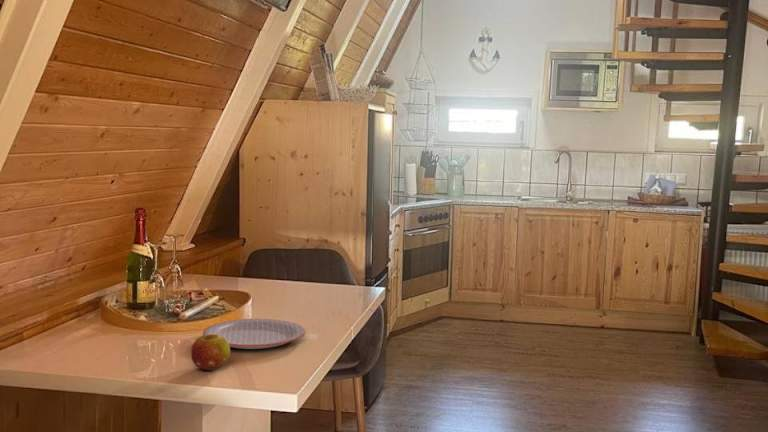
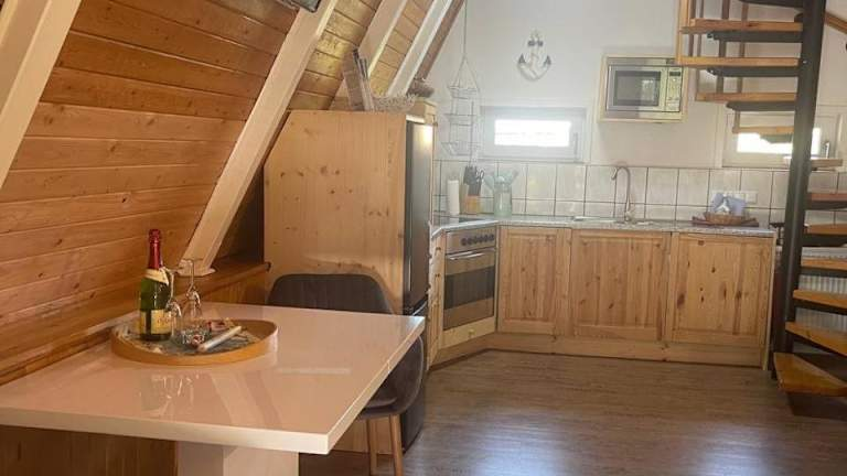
- fruit [190,334,231,371]
- plate [202,318,306,350]
